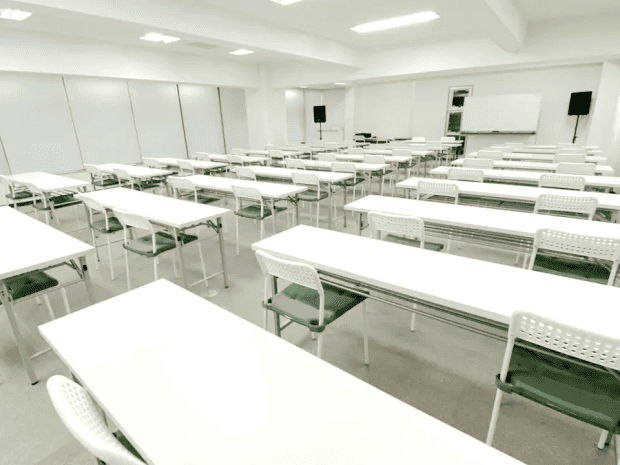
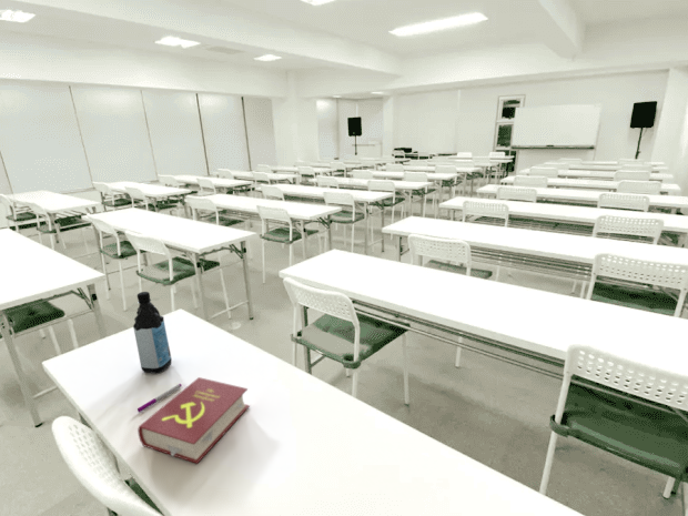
+ pen [136,383,183,413]
+ water bottle [132,291,173,375]
+ book [136,376,251,465]
